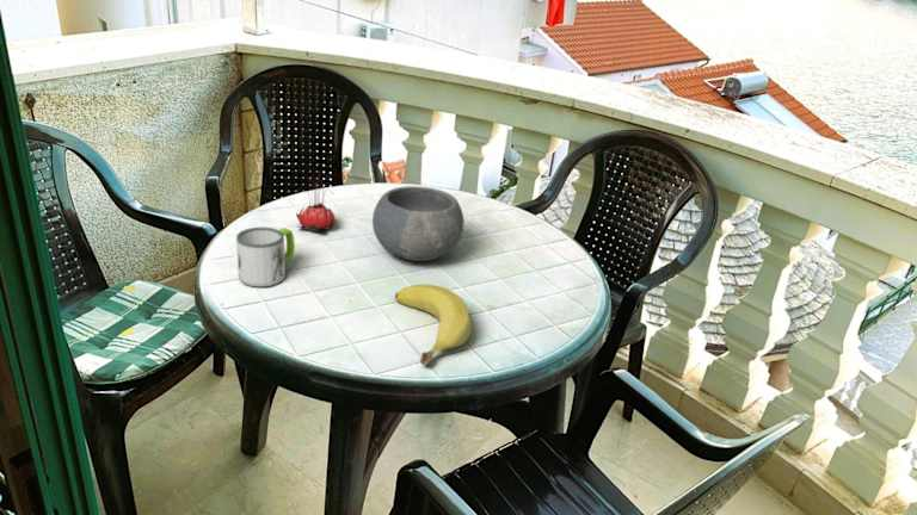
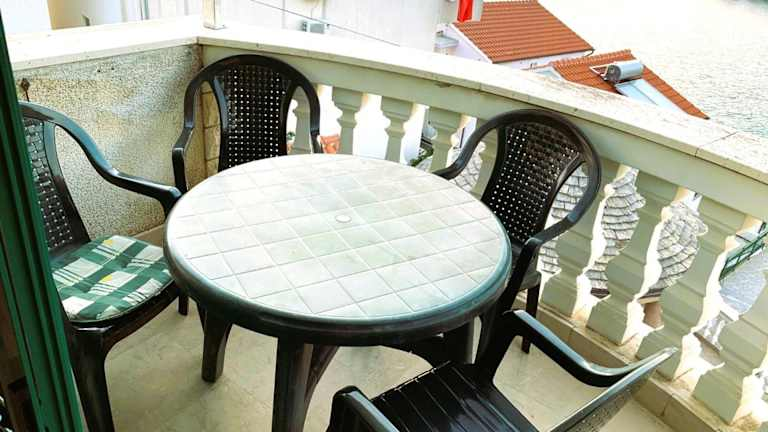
- flower [295,169,338,234]
- bowl [371,185,464,262]
- mug [235,227,296,287]
- banana [394,284,473,366]
